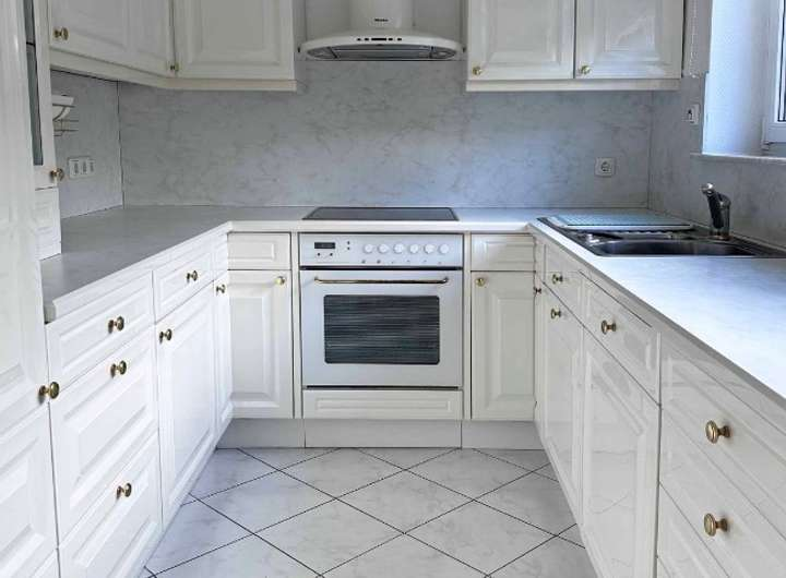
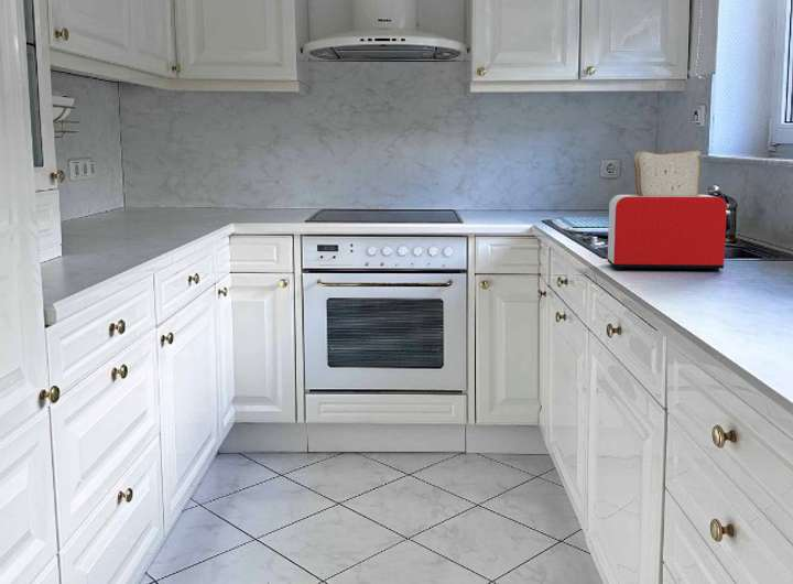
+ toaster [607,150,732,272]
